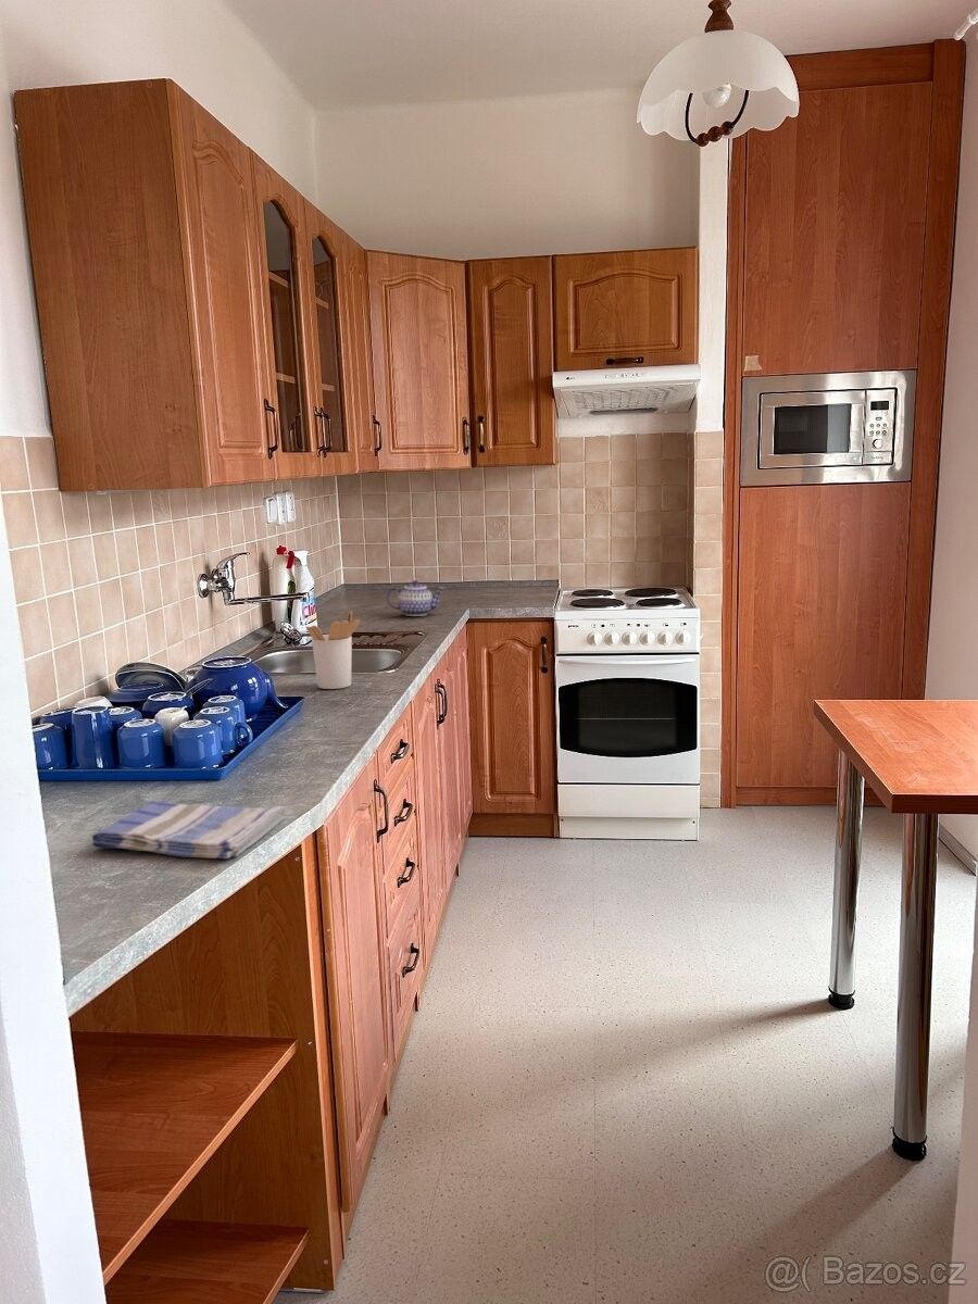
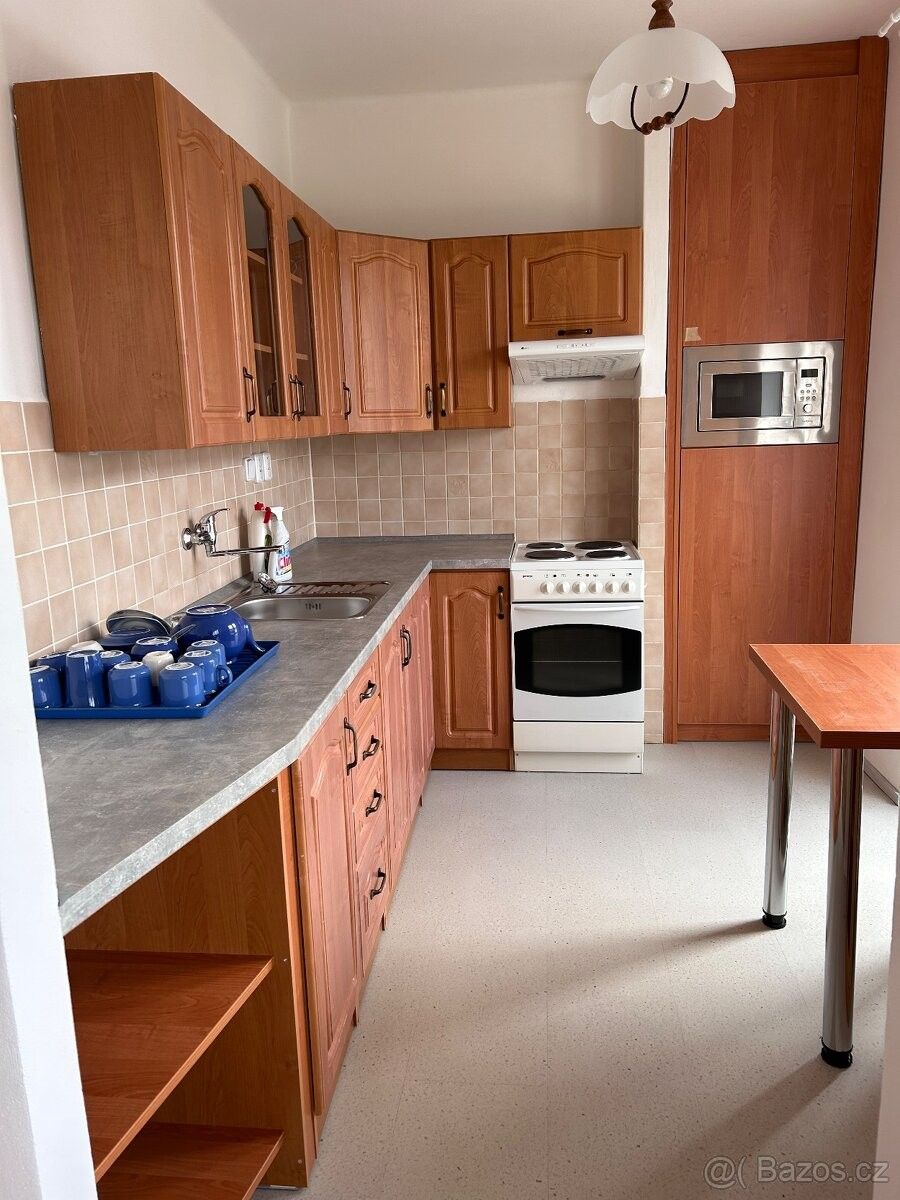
- teapot [386,579,446,617]
- dish towel [91,801,286,860]
- utensil holder [305,611,361,690]
